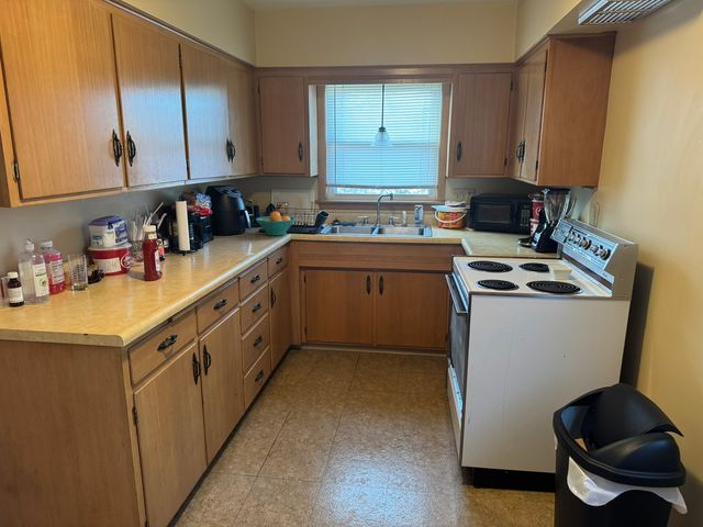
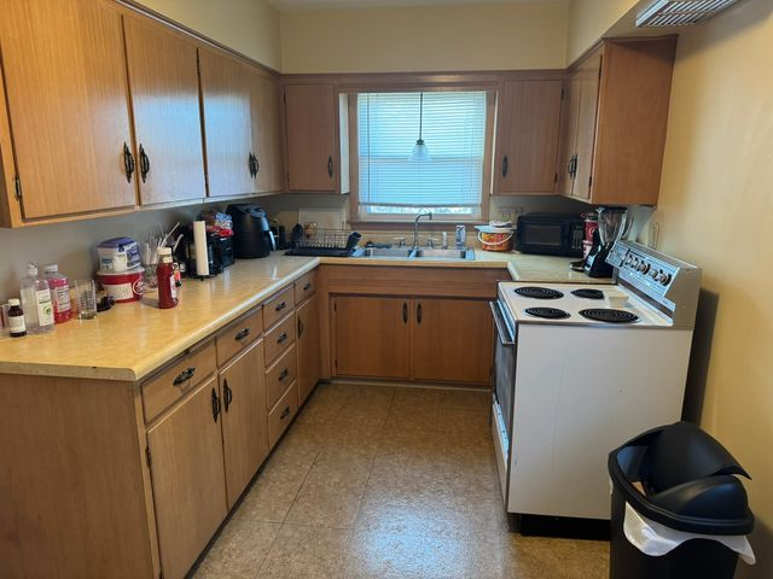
- fruit bowl [255,211,297,236]
